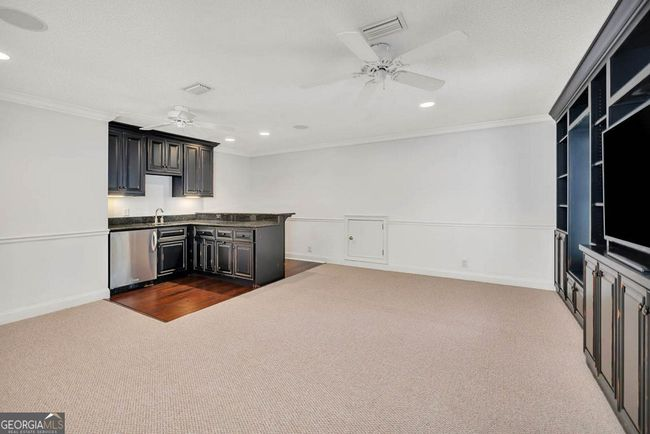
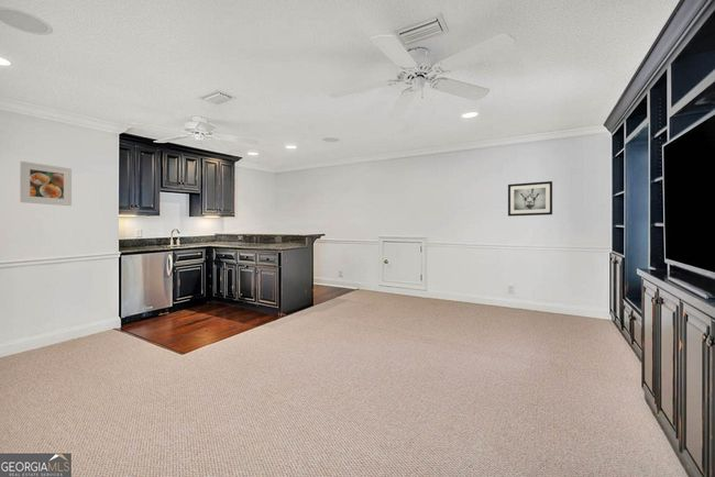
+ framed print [19,160,73,207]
+ wall art [507,180,553,218]
